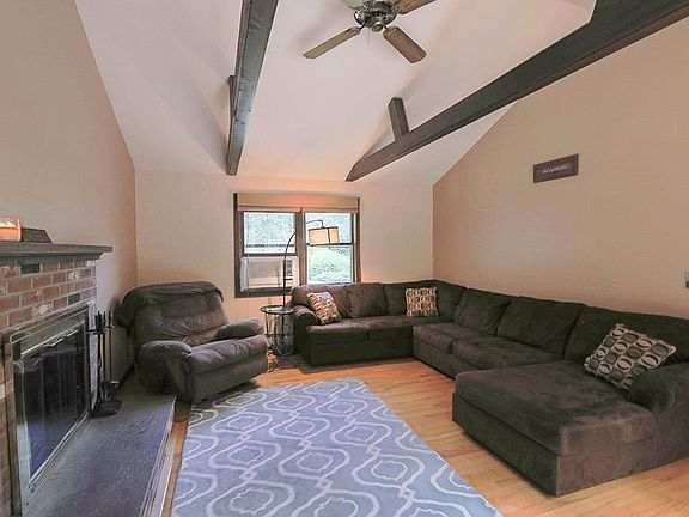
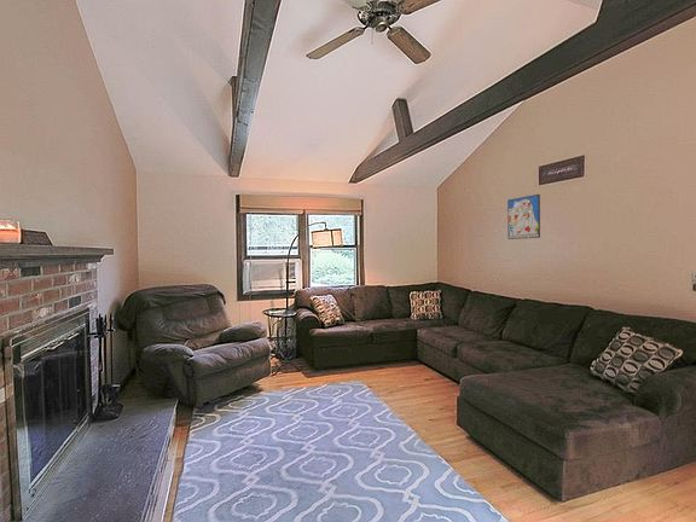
+ wall art [506,193,541,240]
